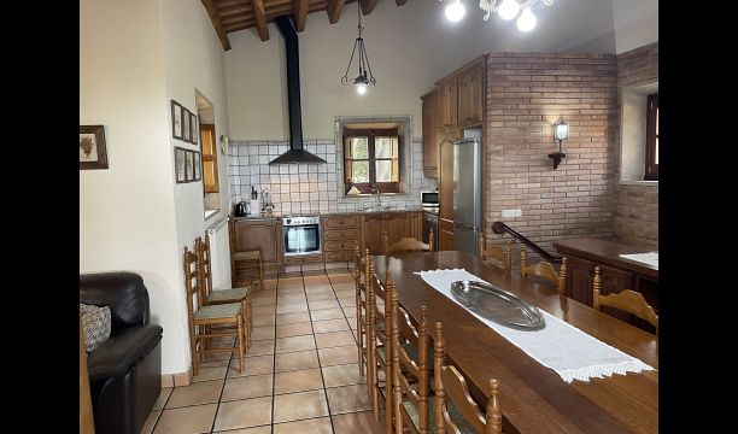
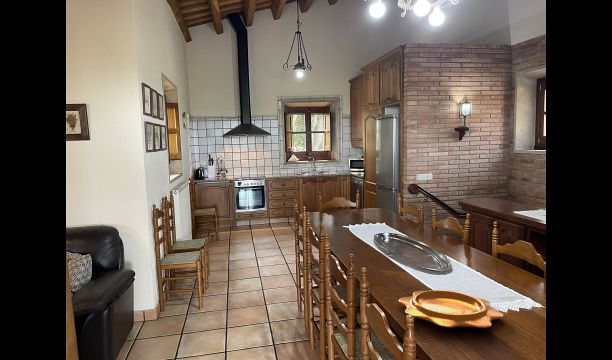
+ decorative bowl [398,289,504,329]
